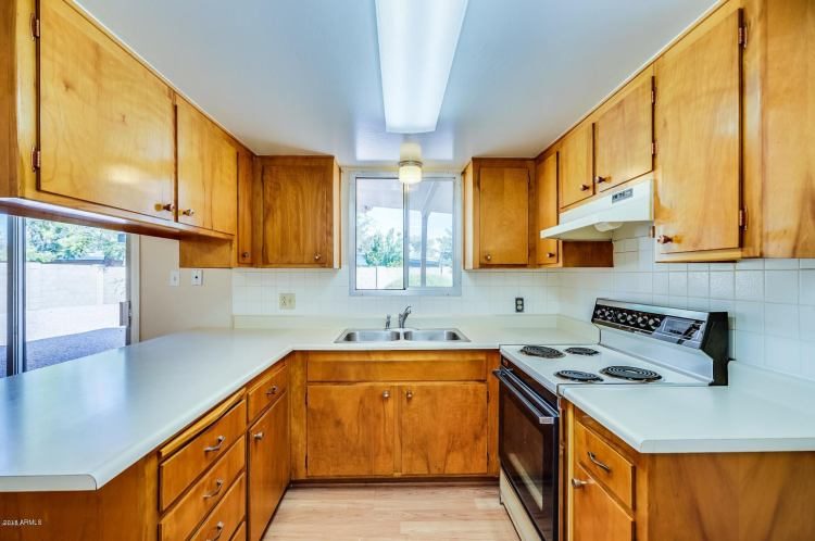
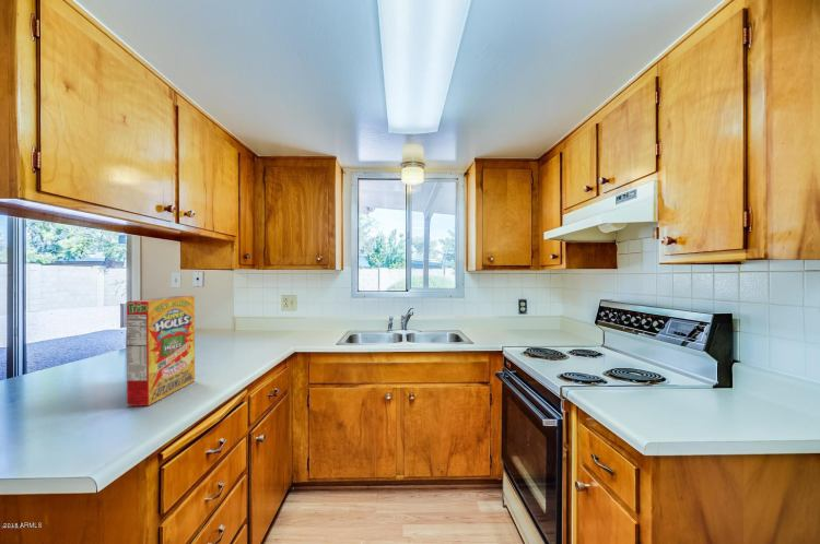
+ cereal box [126,295,196,407]
